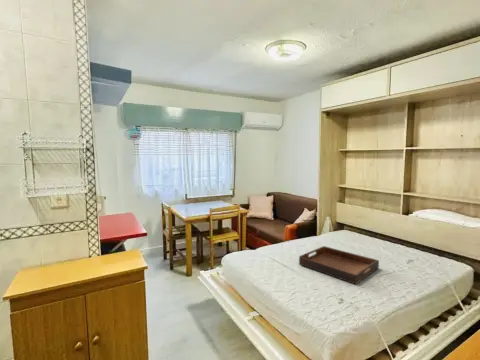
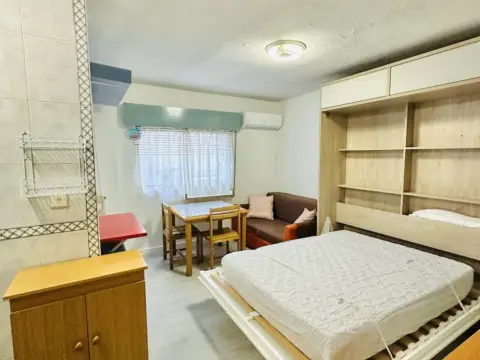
- serving tray [298,245,380,285]
